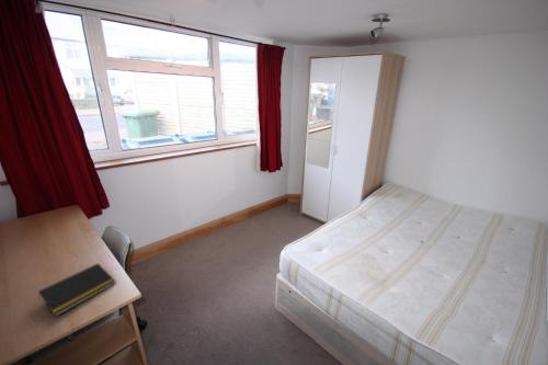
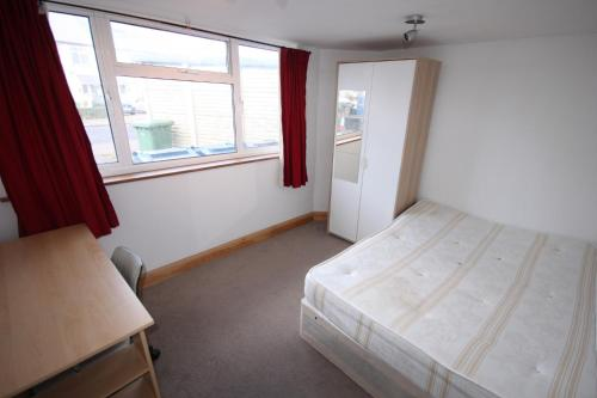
- notepad [37,262,117,318]
